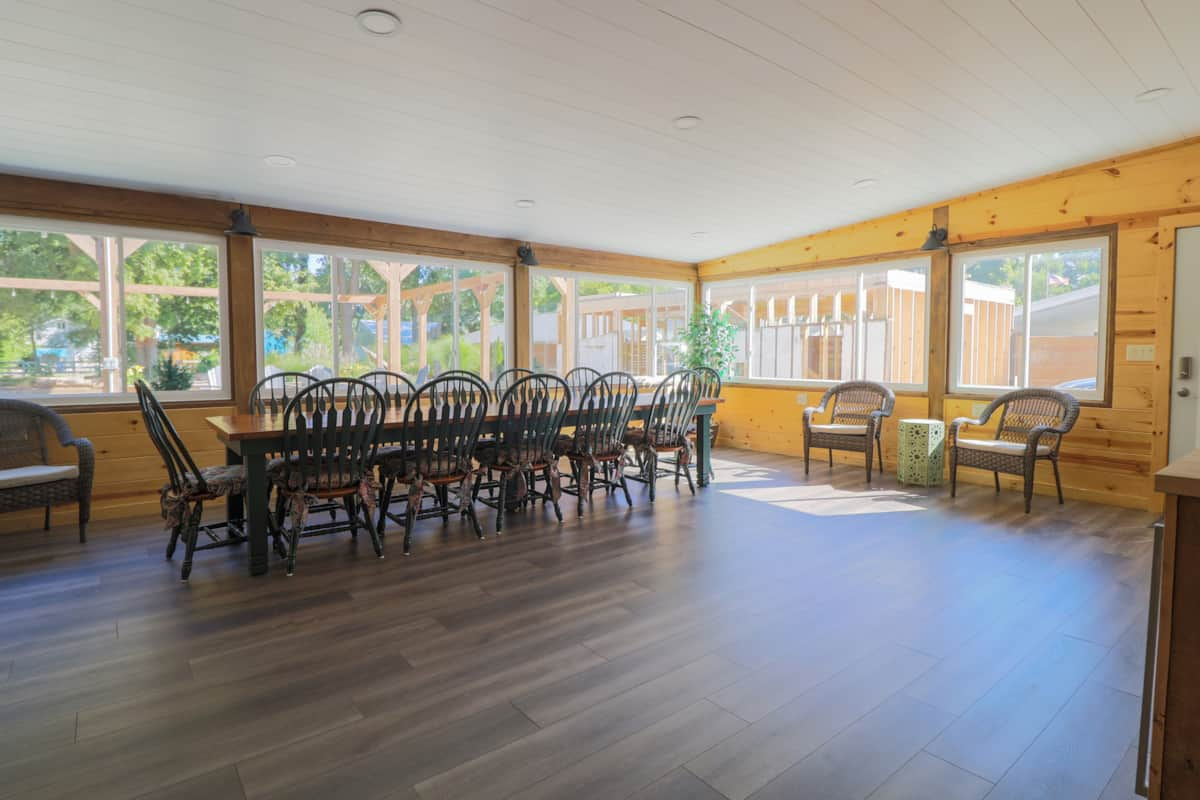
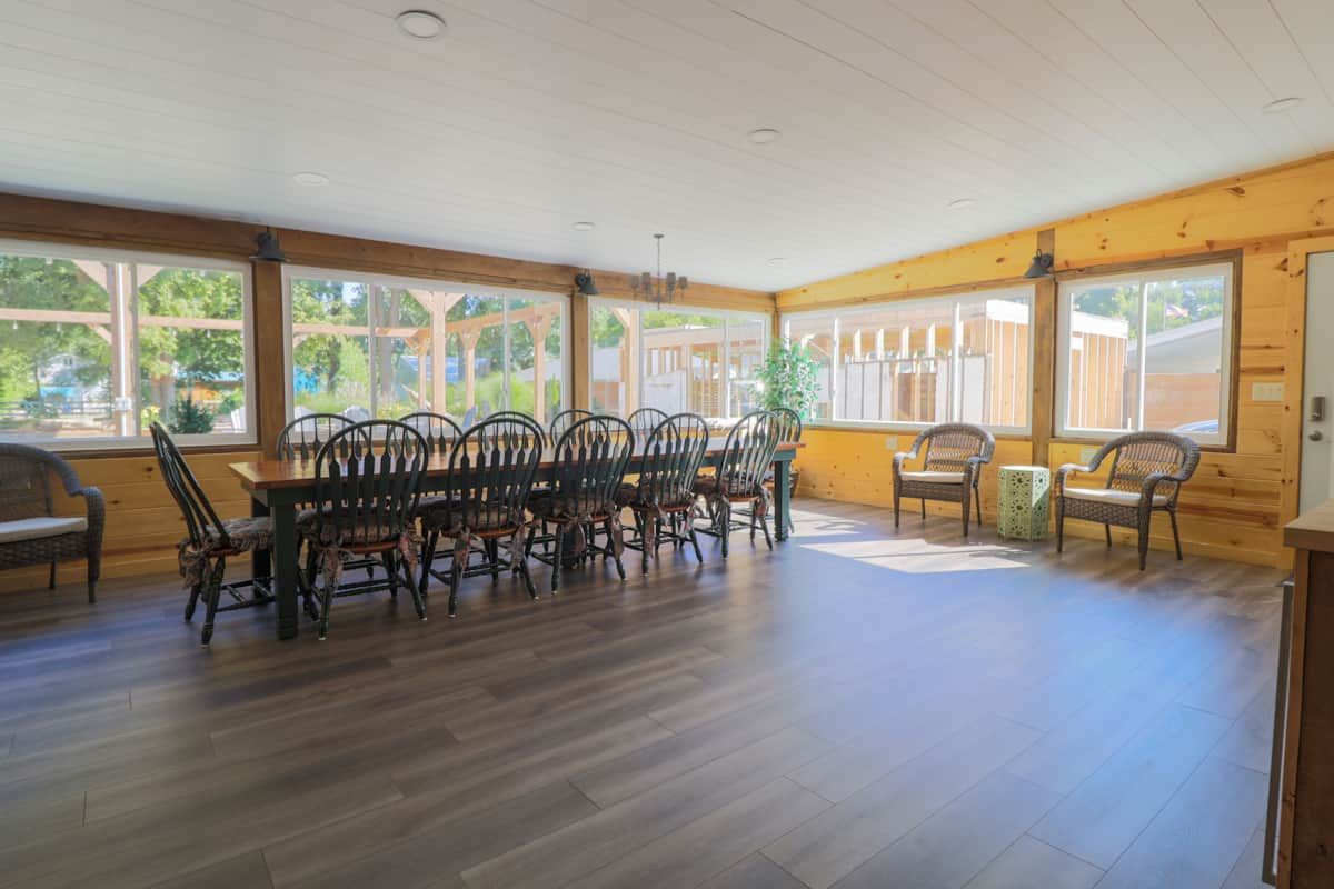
+ chandelier [628,233,689,311]
